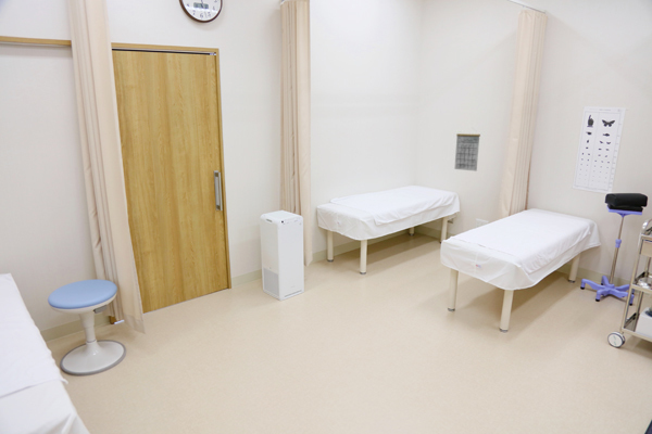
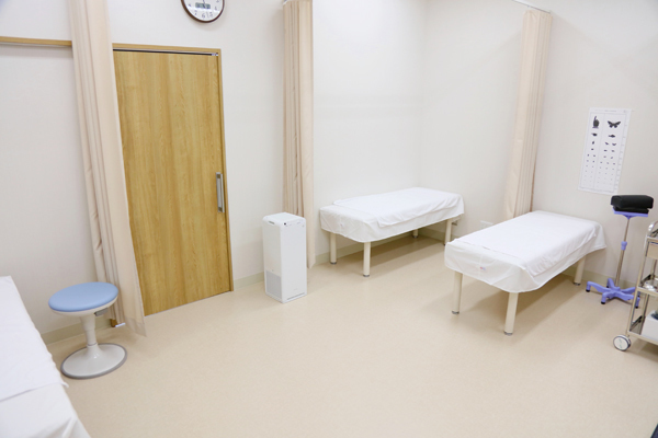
- calendar [453,128,481,173]
